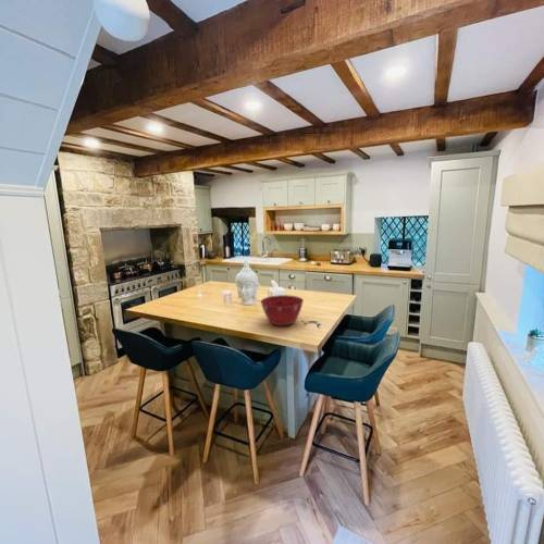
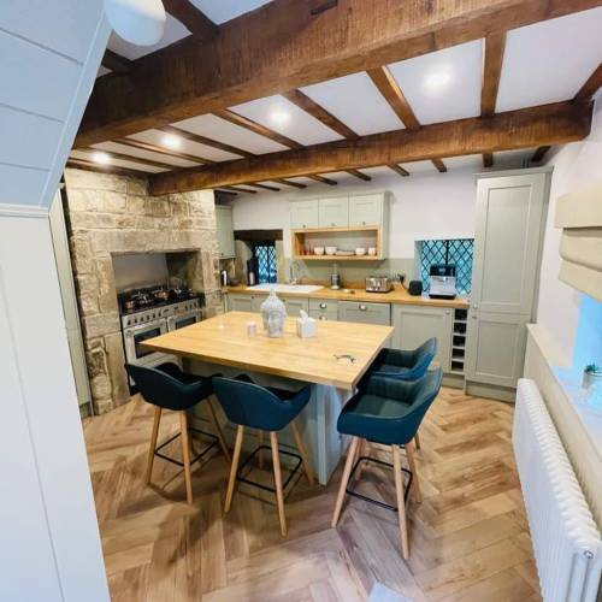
- mixing bowl [260,294,305,327]
